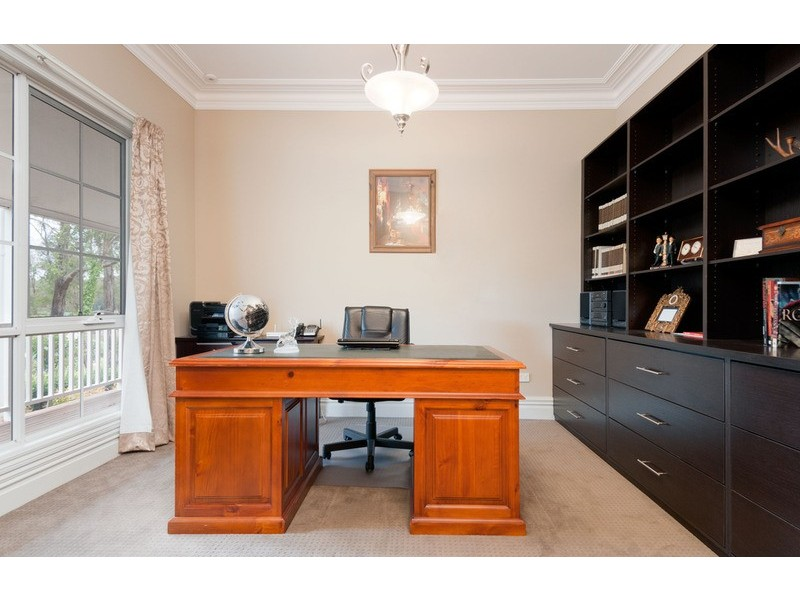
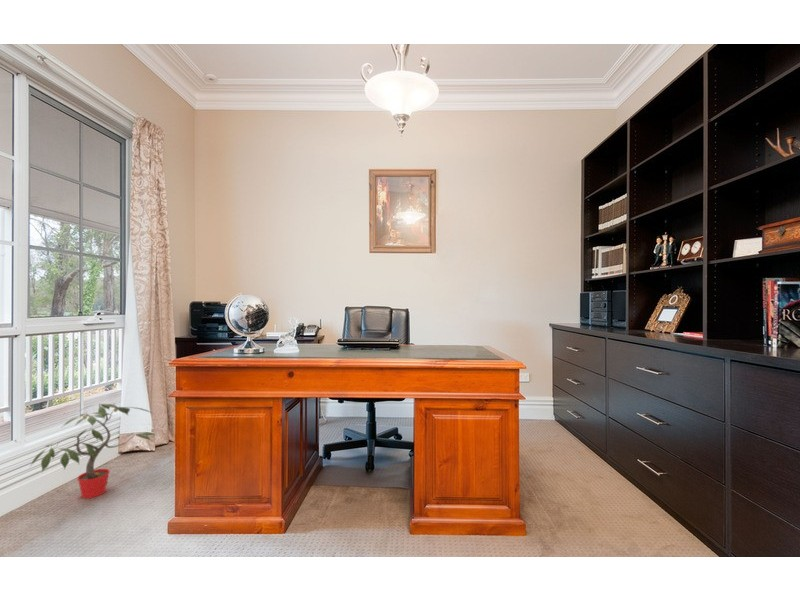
+ potted plant [30,403,158,499]
